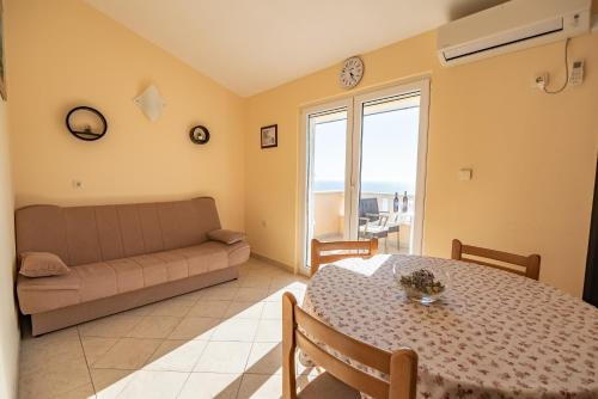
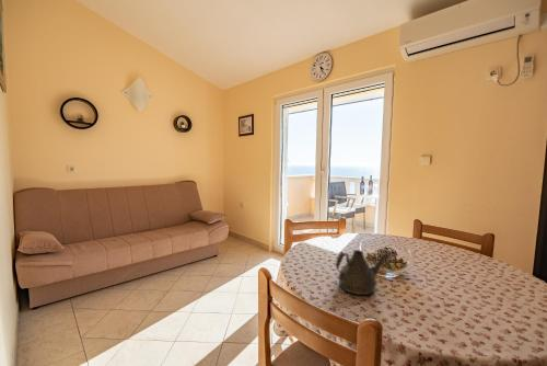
+ teapot [335,249,392,296]
